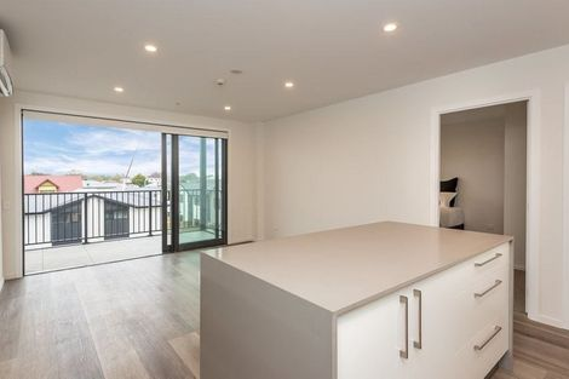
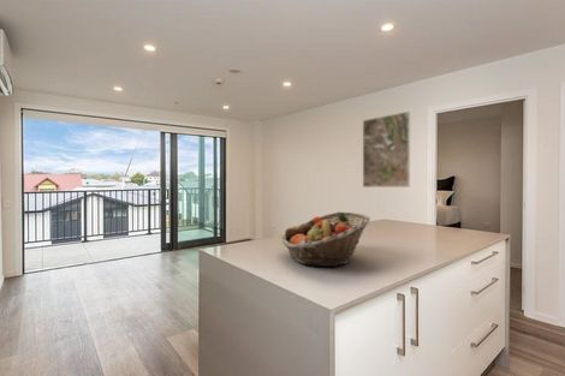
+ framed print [362,111,411,189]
+ fruit basket [280,210,371,268]
